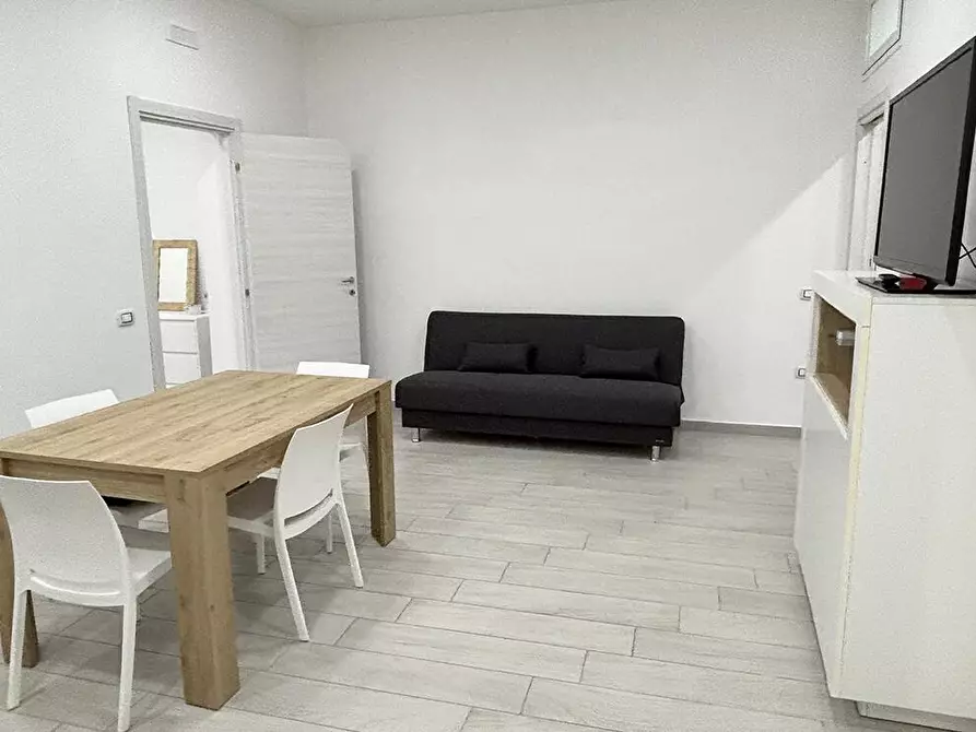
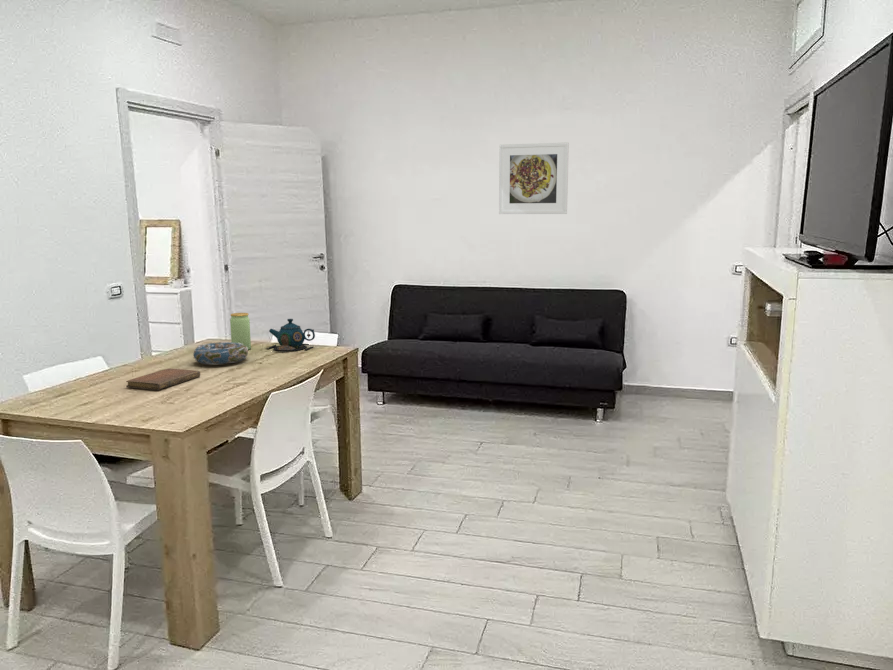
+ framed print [498,142,570,215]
+ jar [229,312,252,351]
+ teapot [265,318,316,353]
+ decorative bowl [192,341,249,366]
+ notebook [125,367,201,391]
